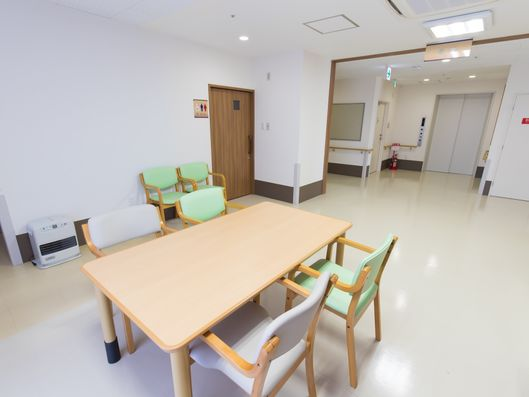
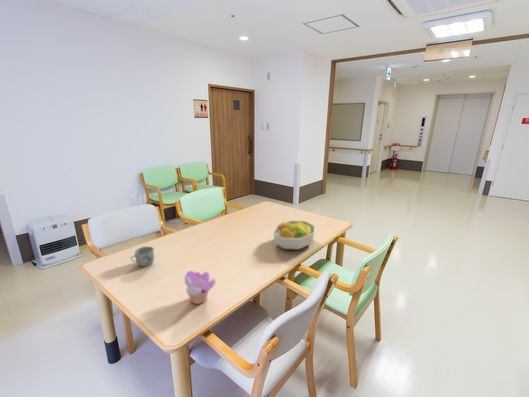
+ succulent plant [184,270,217,305]
+ mug [130,246,155,268]
+ fruit bowl [272,219,316,250]
